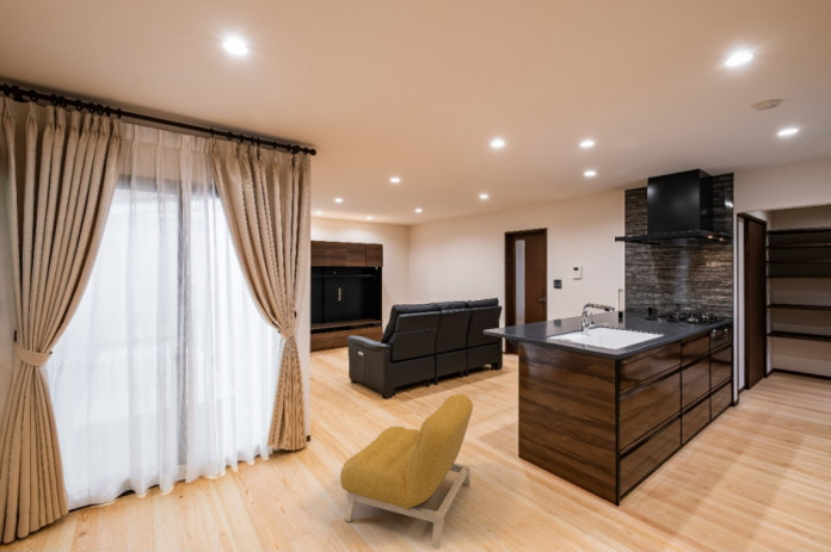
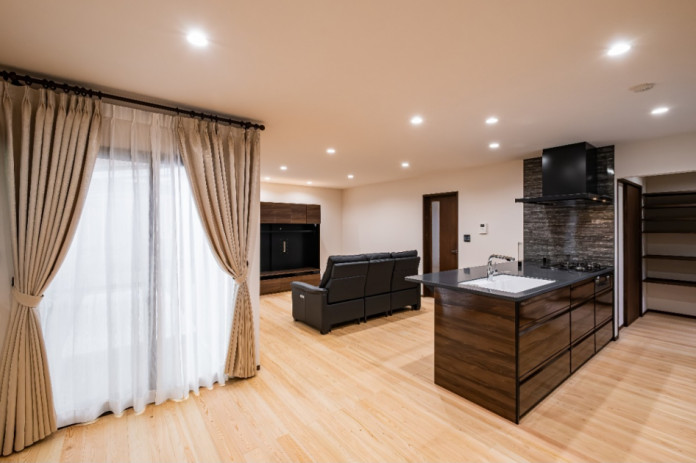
- armchair [339,393,474,550]
